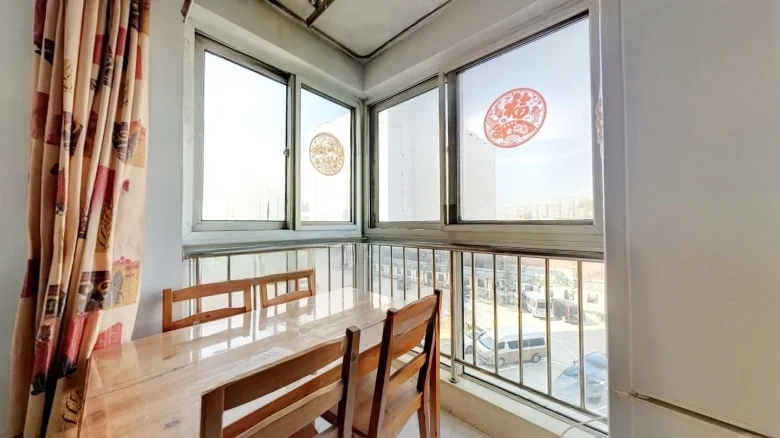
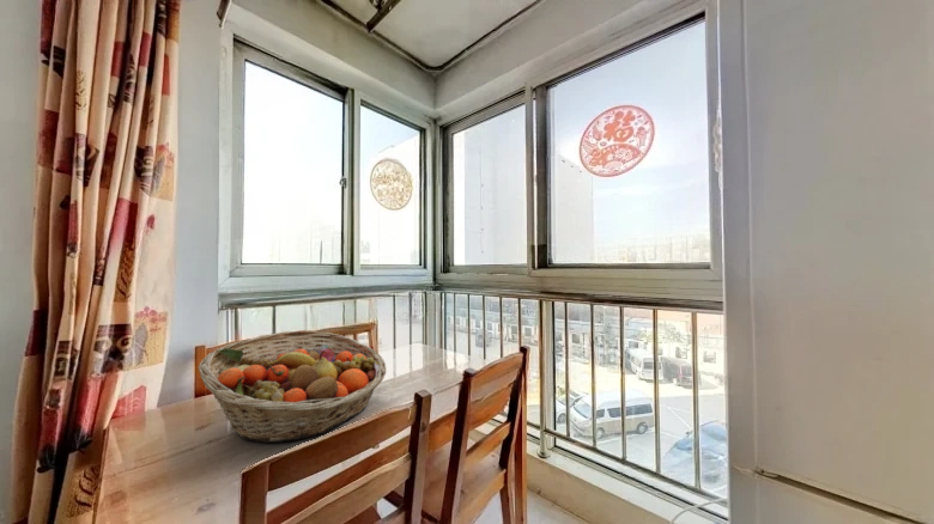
+ fruit basket [198,329,387,444]
